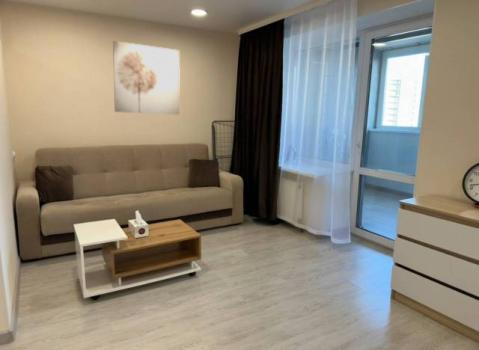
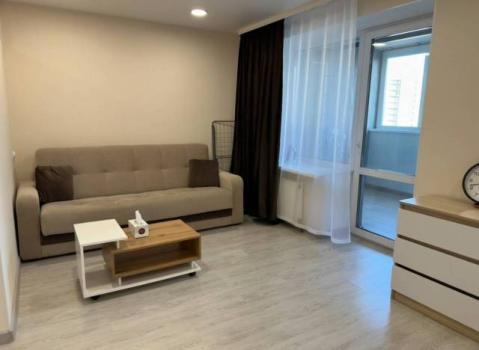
- wall art [112,40,181,116]
